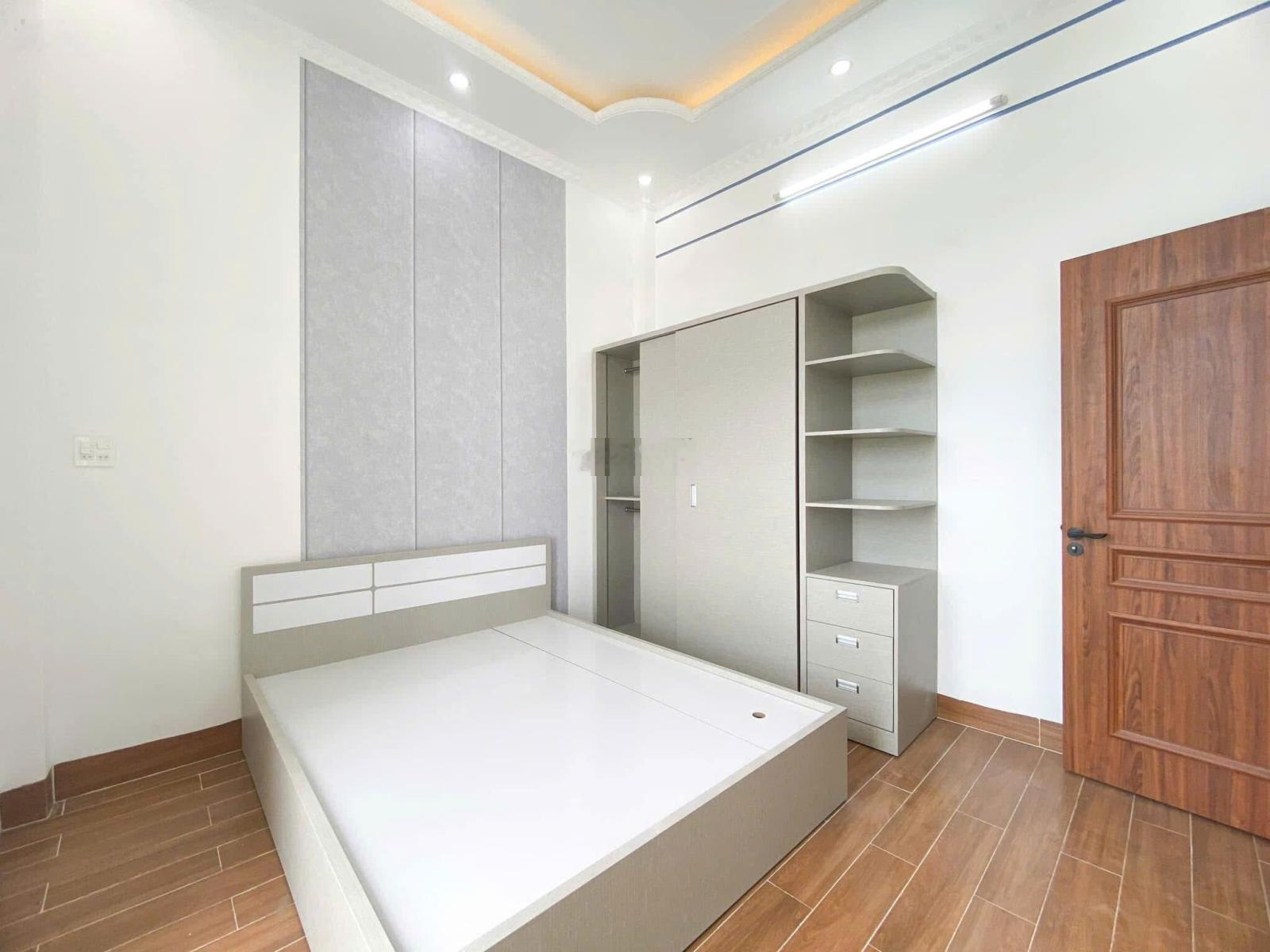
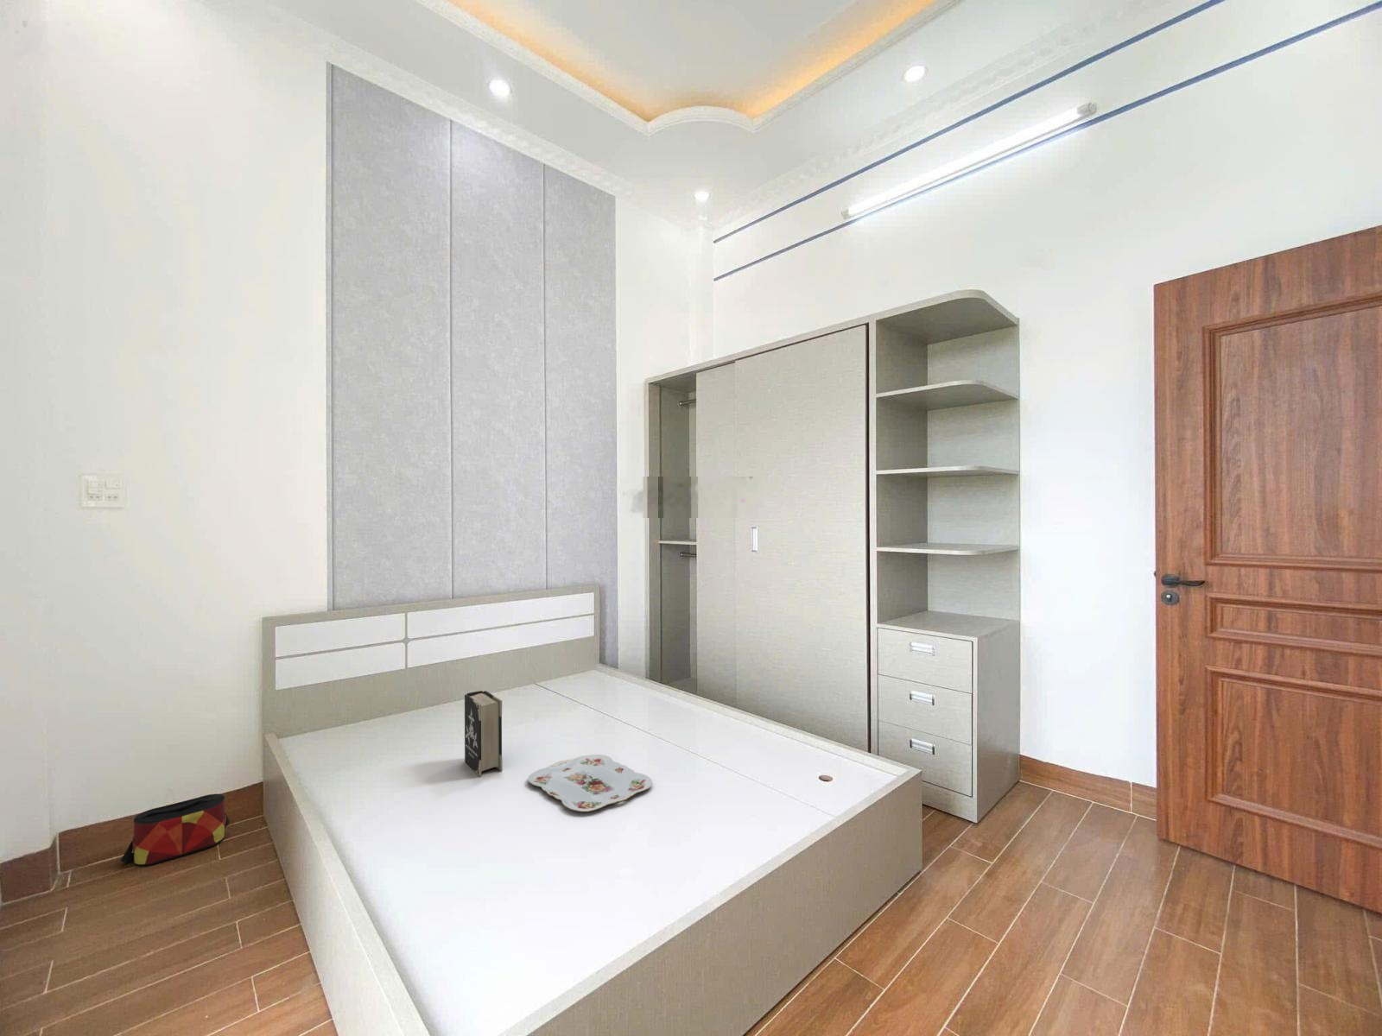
+ book [464,690,504,777]
+ bag [120,793,231,867]
+ serving tray [527,754,653,813]
